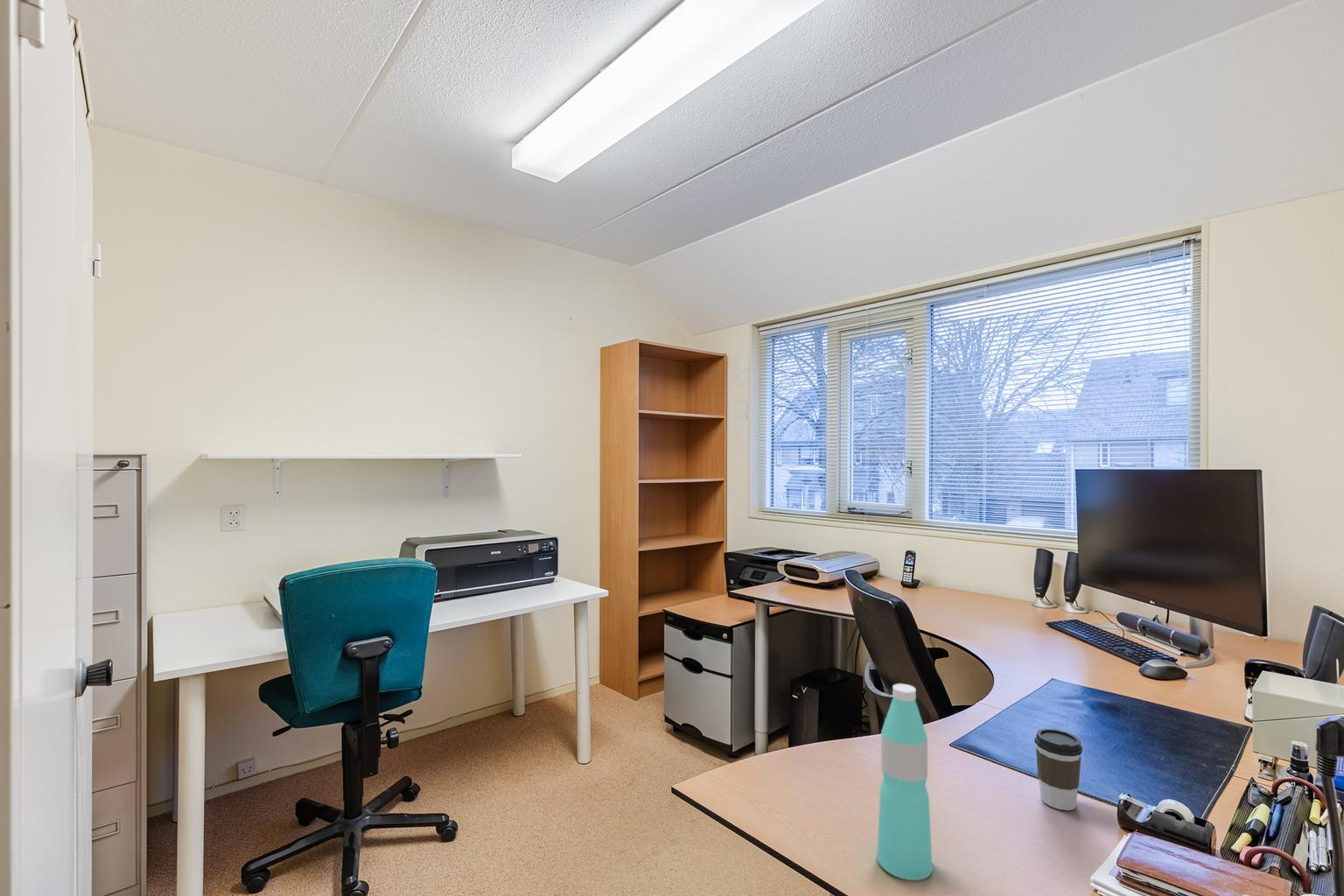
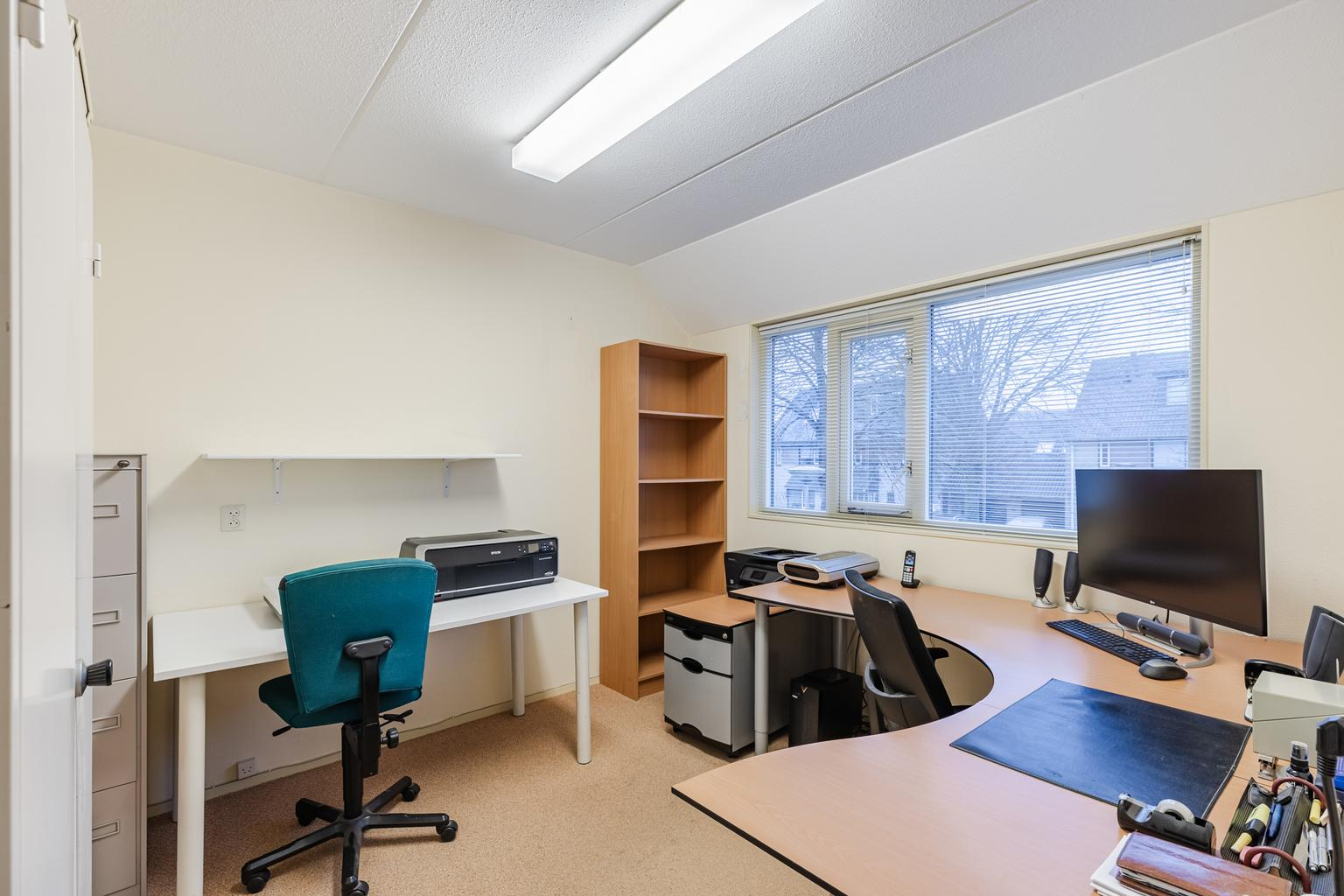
- water bottle [876,683,934,881]
- coffee cup [1033,728,1083,811]
